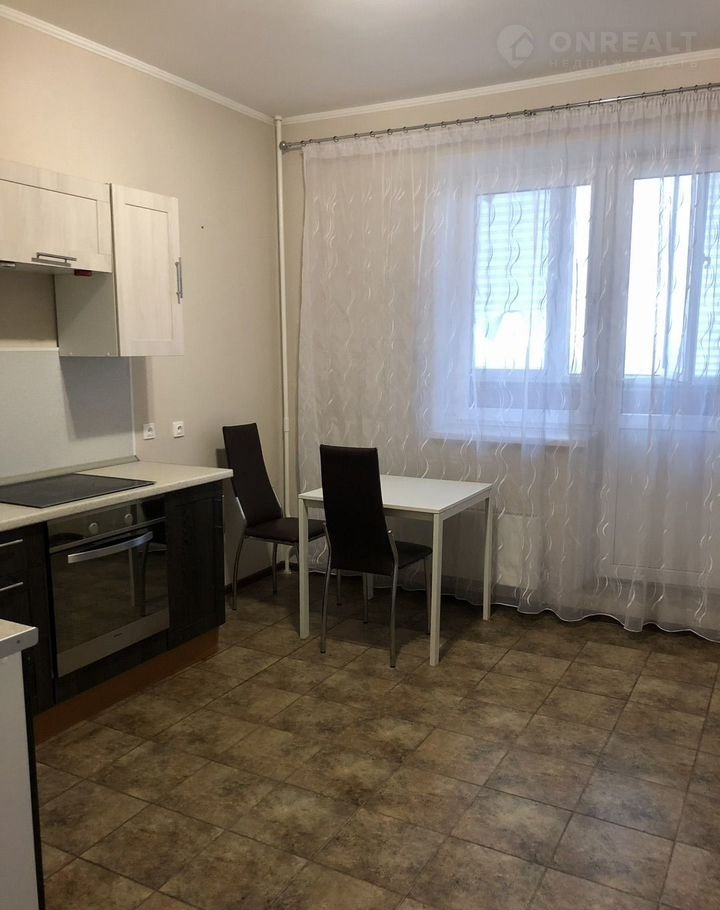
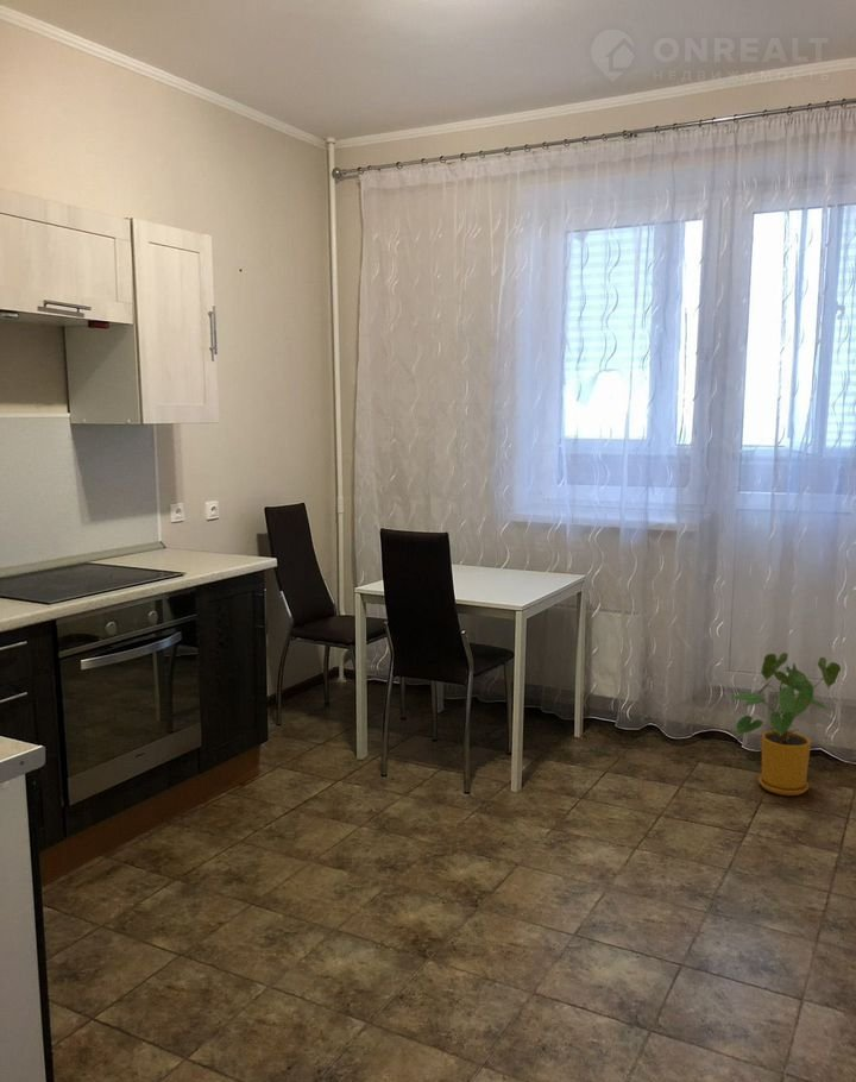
+ house plant [731,652,842,797]
